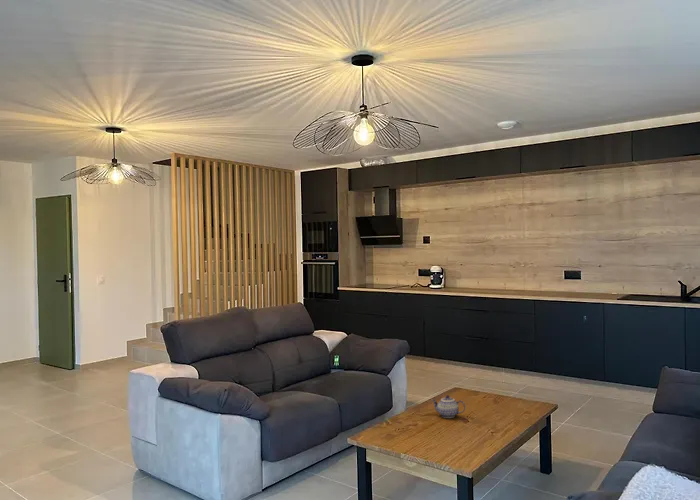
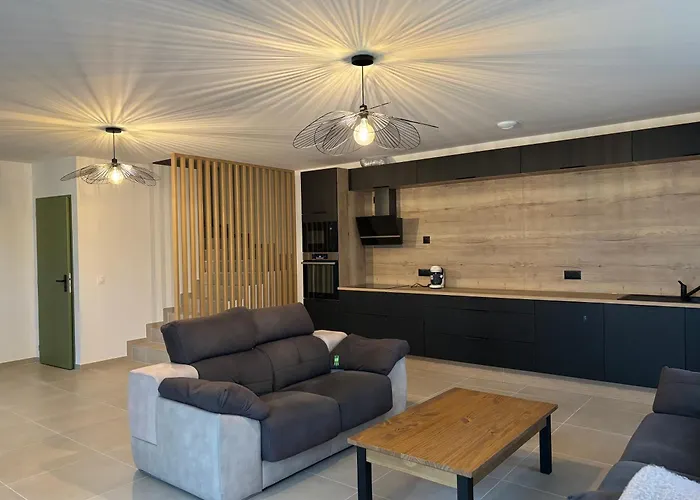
- teapot [431,394,466,419]
